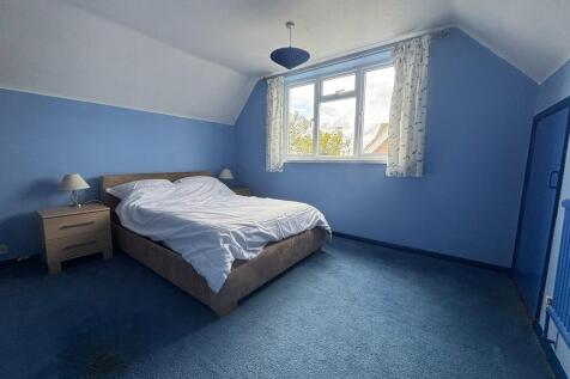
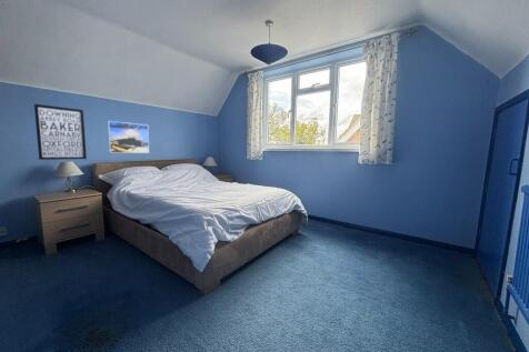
+ wall art [33,103,88,161]
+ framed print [107,120,150,154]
